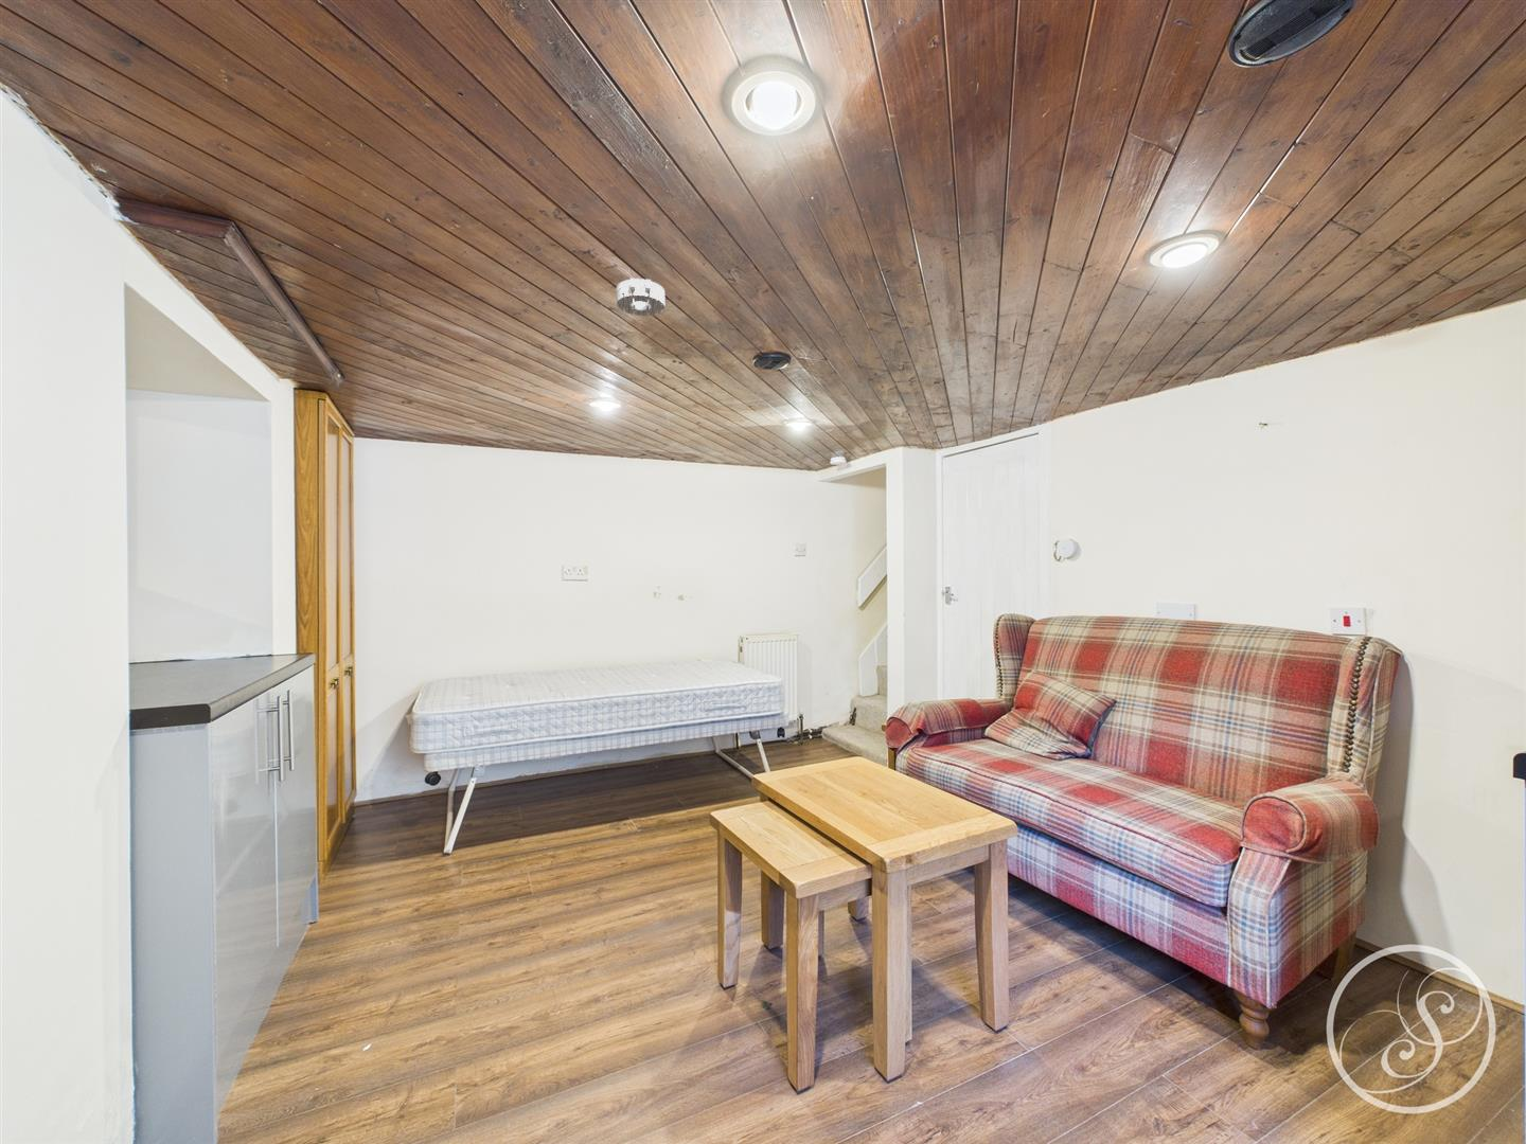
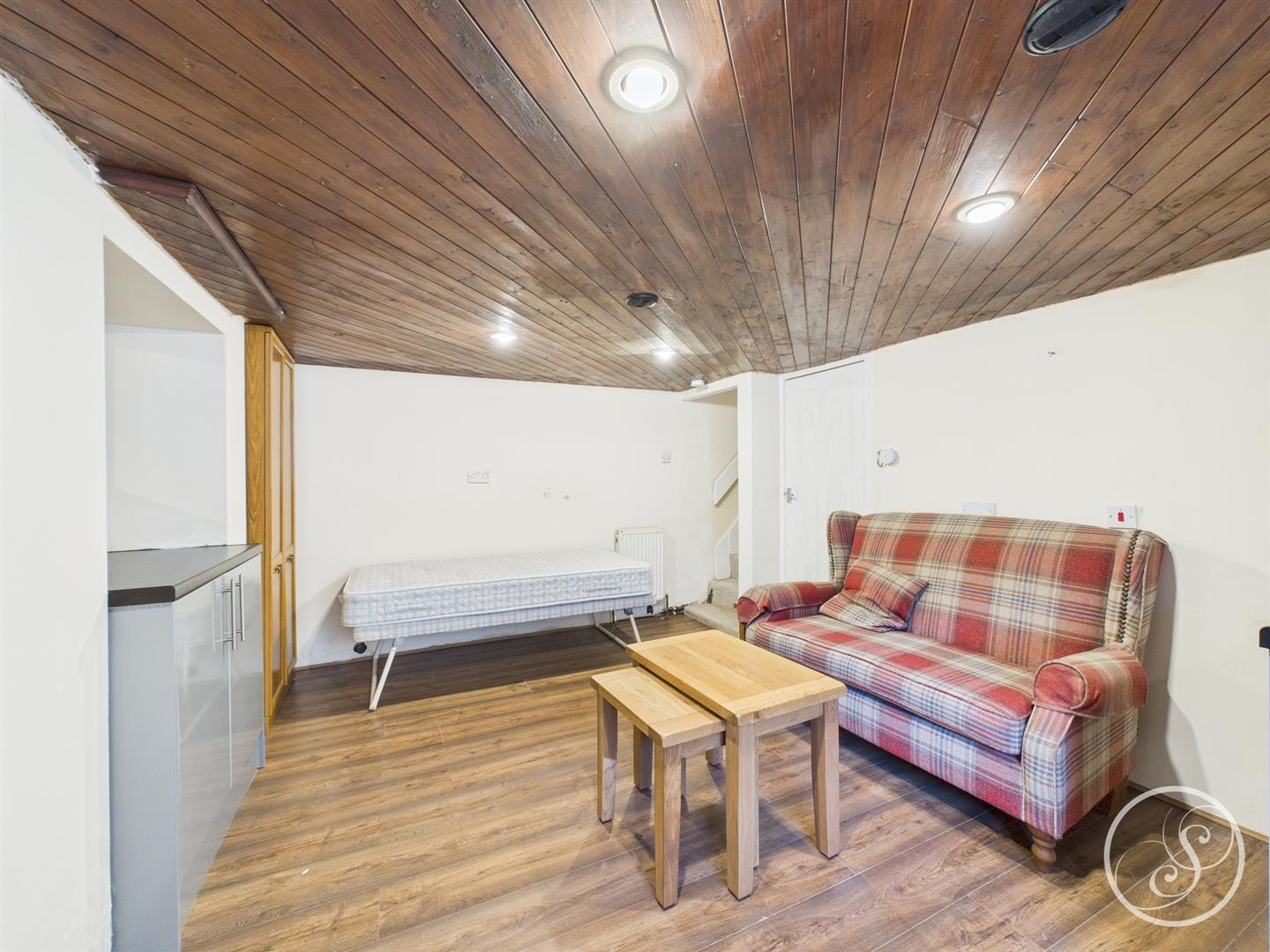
- smoke detector [615,278,666,317]
